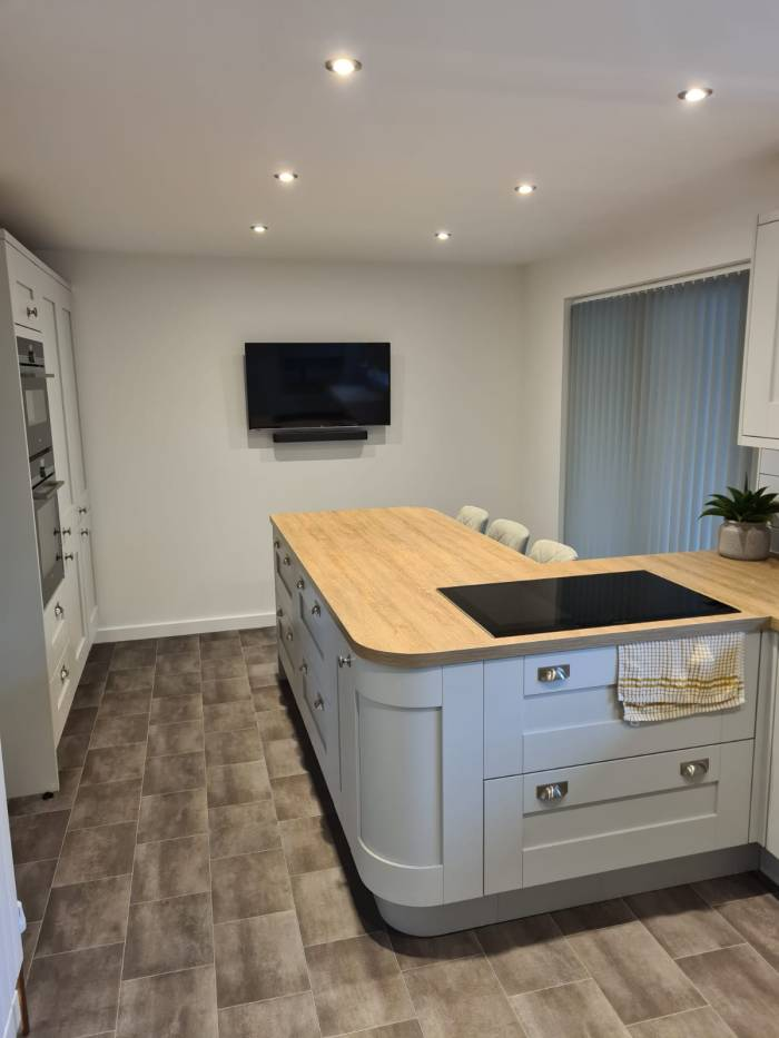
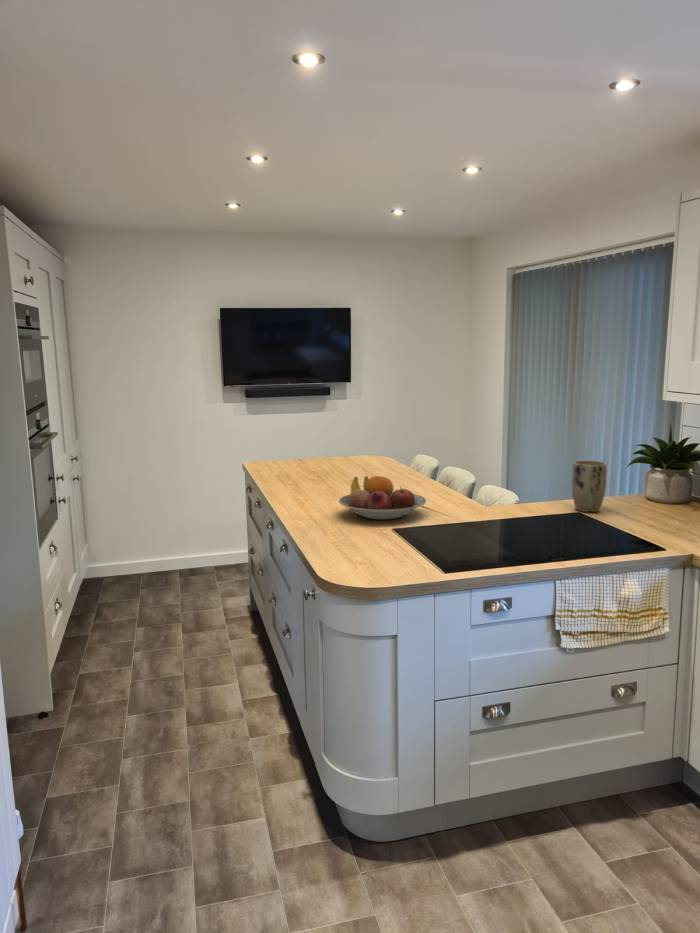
+ fruit bowl [338,475,427,521]
+ plant pot [571,459,608,513]
